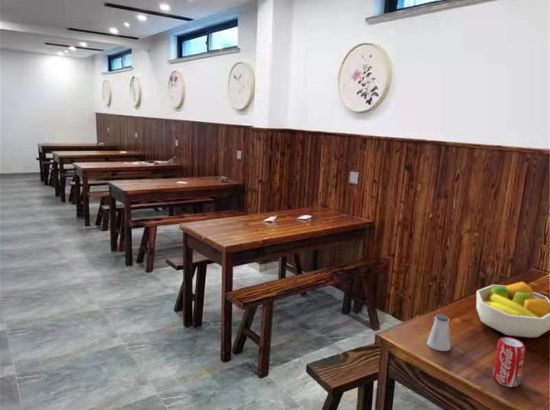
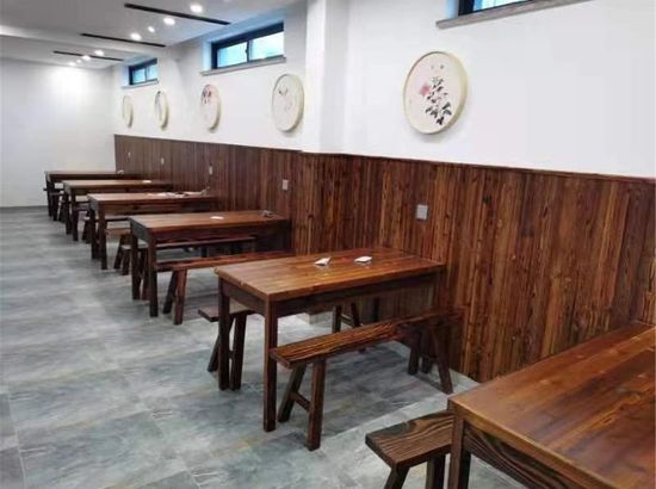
- fruit bowl [475,281,550,339]
- beverage can [492,336,526,388]
- saltshaker [426,313,451,352]
